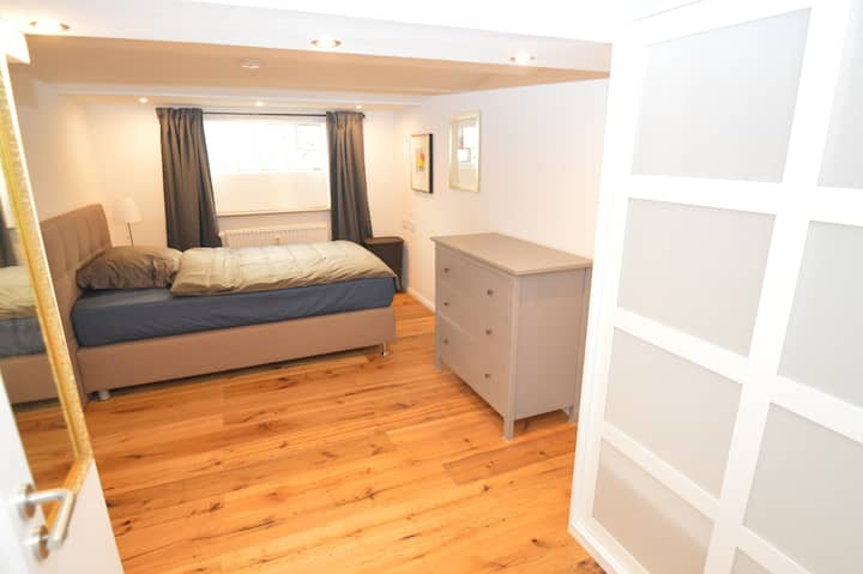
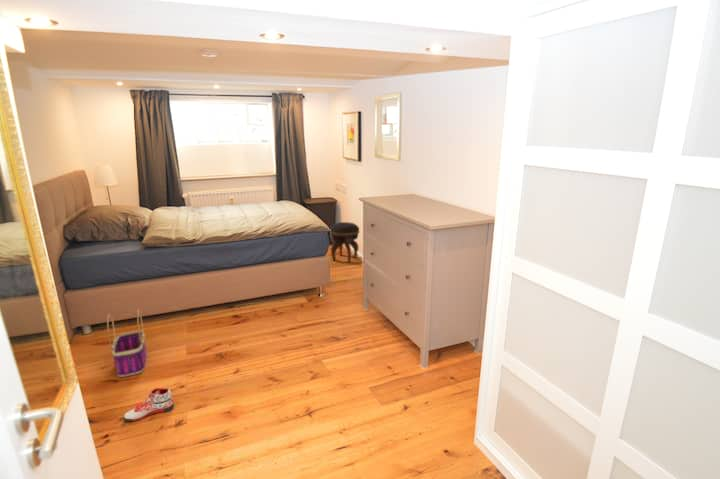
+ sneaker [122,387,174,422]
+ footstool [329,221,360,264]
+ basket [106,309,148,378]
